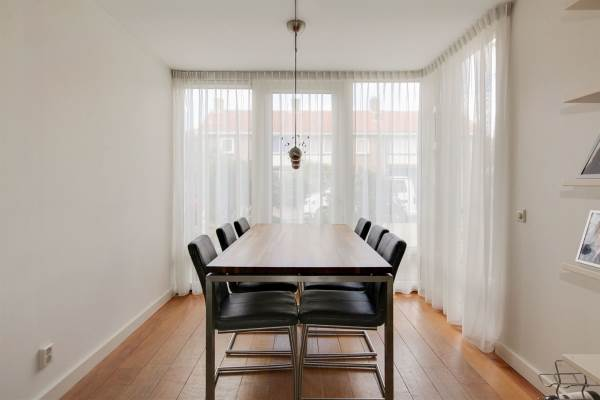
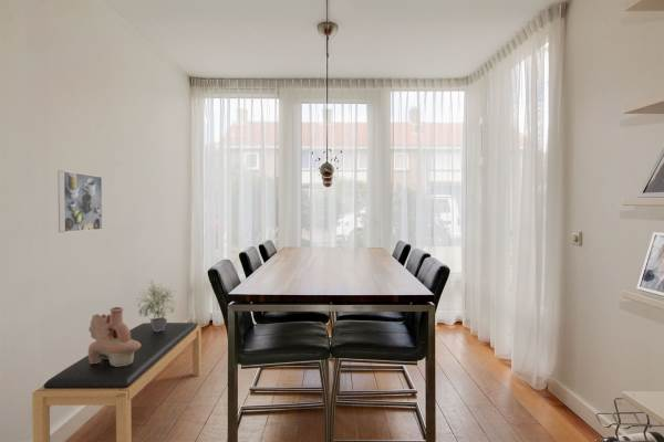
+ decorative vase [87,306,141,367]
+ potted plant [134,278,176,332]
+ bench [31,322,203,442]
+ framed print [56,170,103,233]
